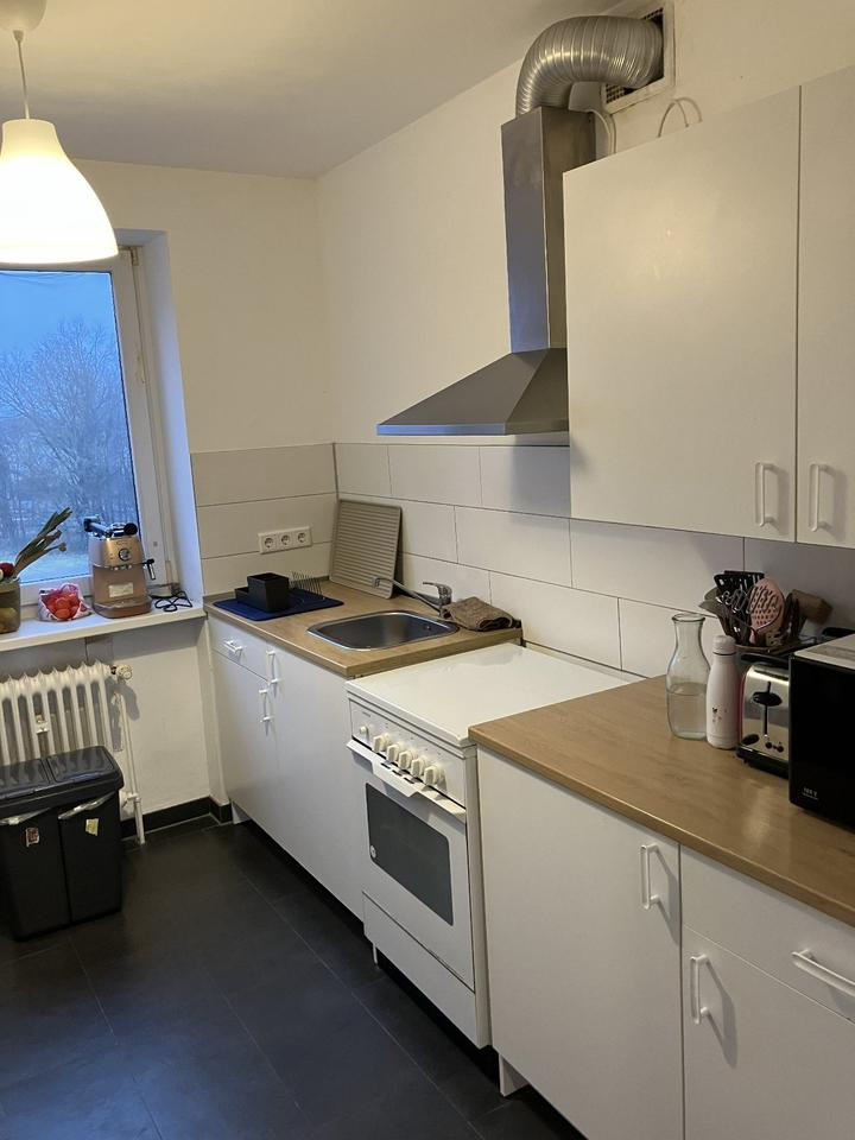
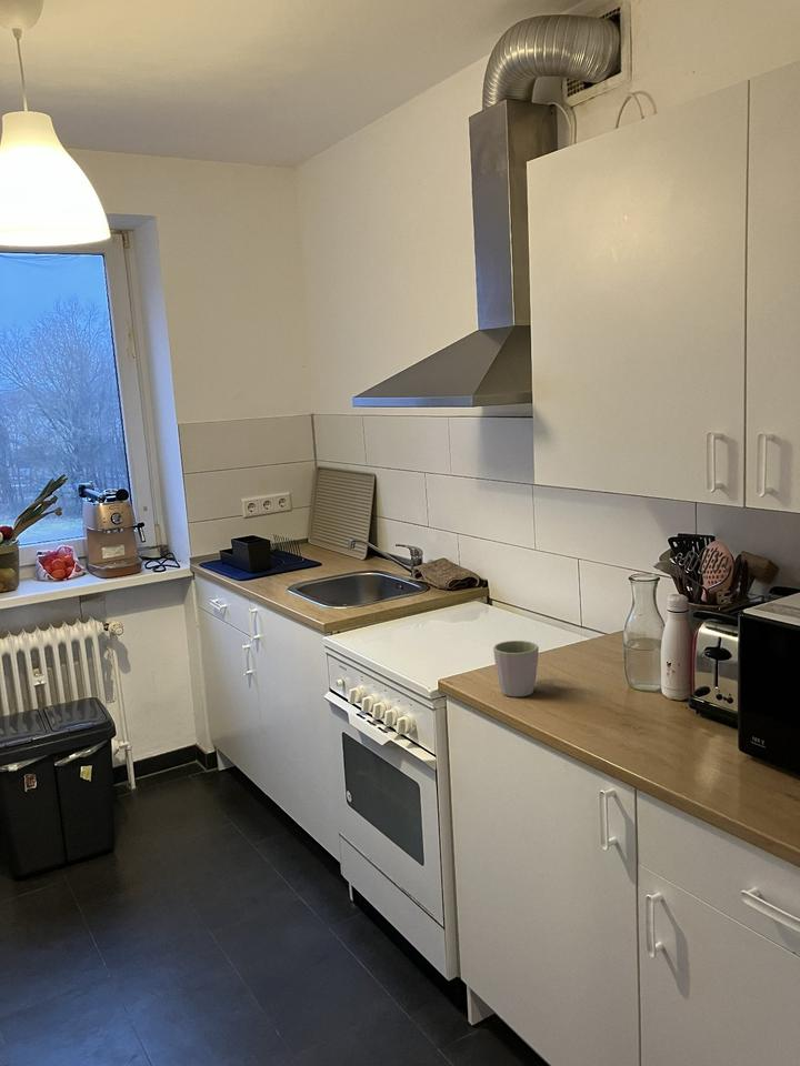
+ mug [492,640,540,697]
